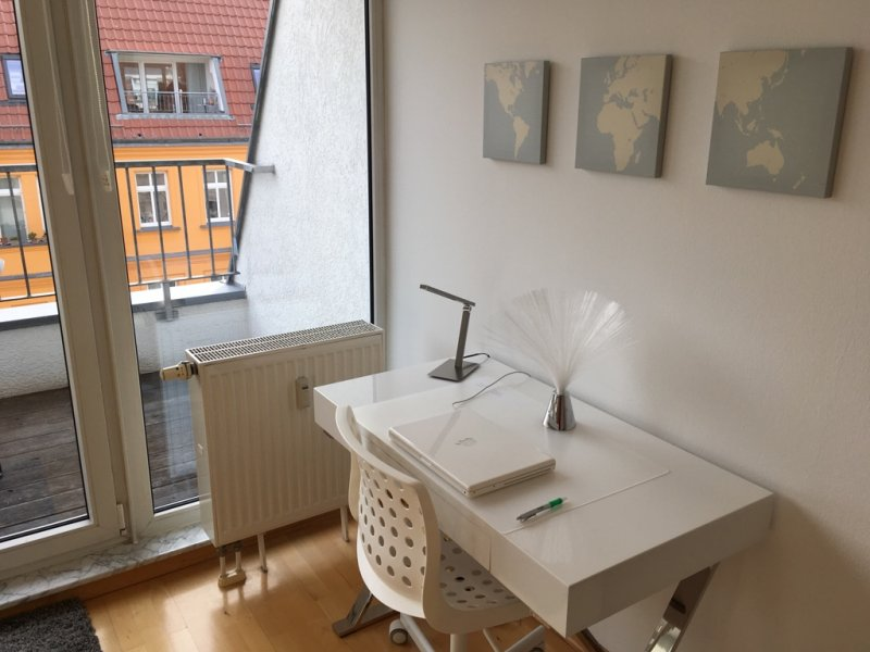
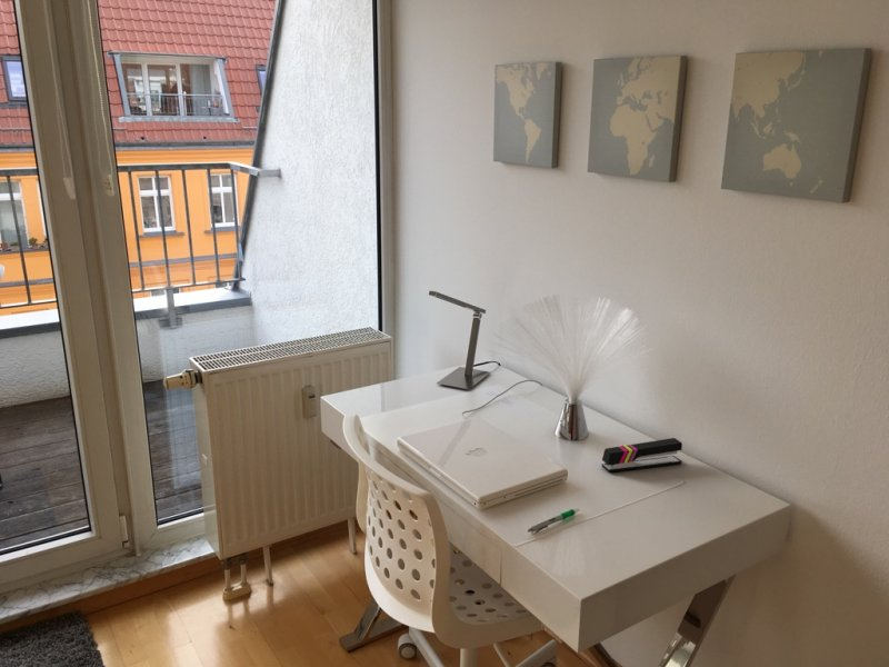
+ stapler [601,437,683,474]
